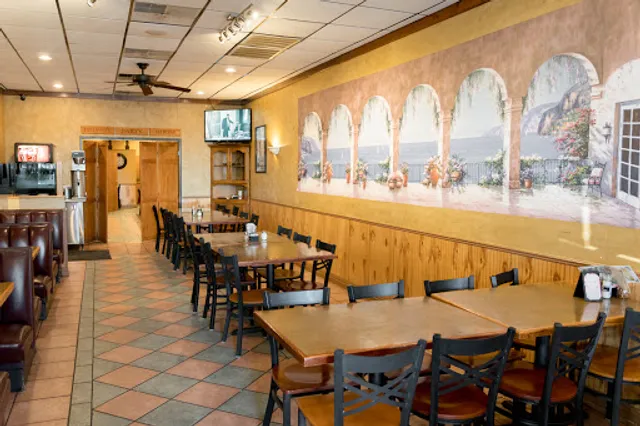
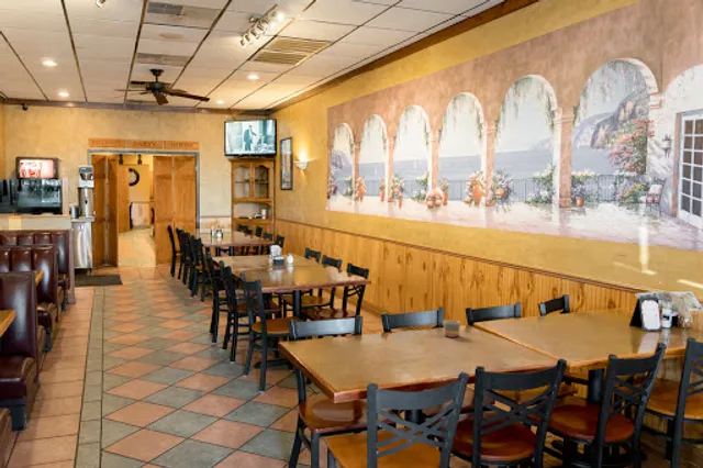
+ mug [442,319,461,338]
